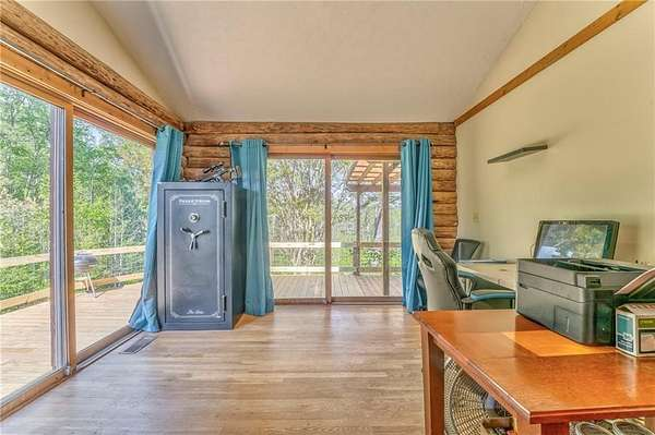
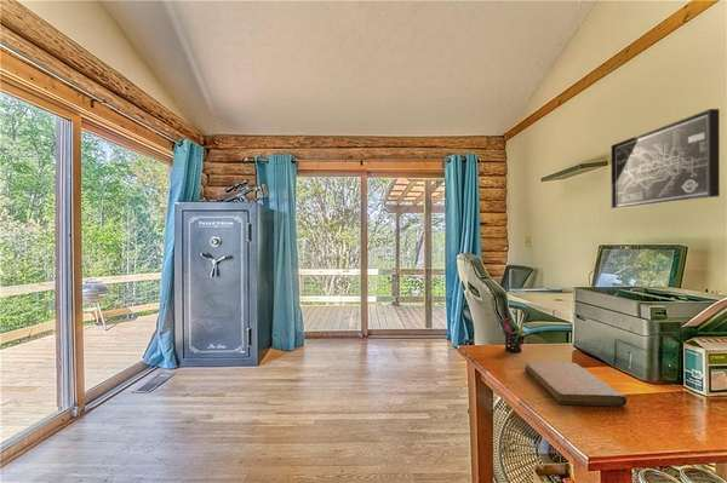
+ notebook [523,361,628,407]
+ wall art [611,108,721,209]
+ pen holder [500,317,526,353]
